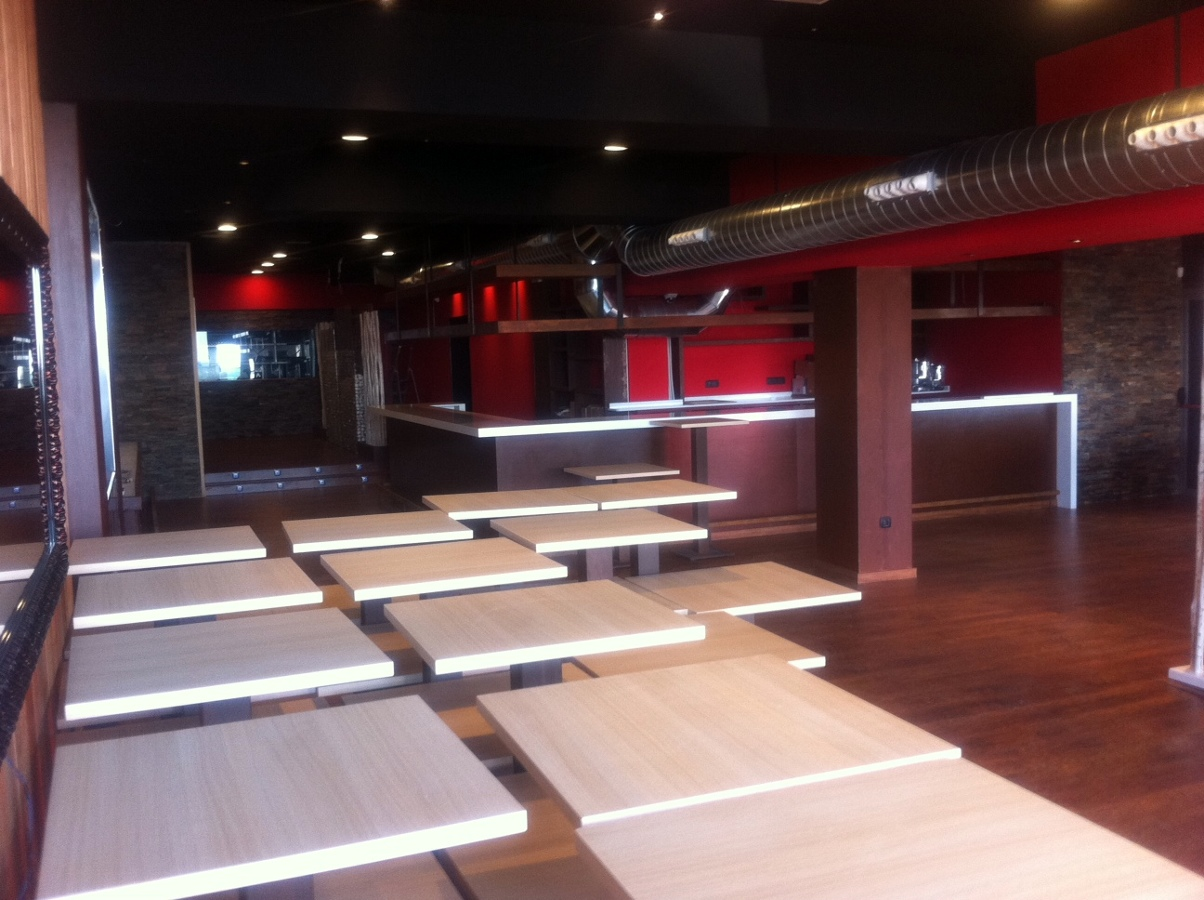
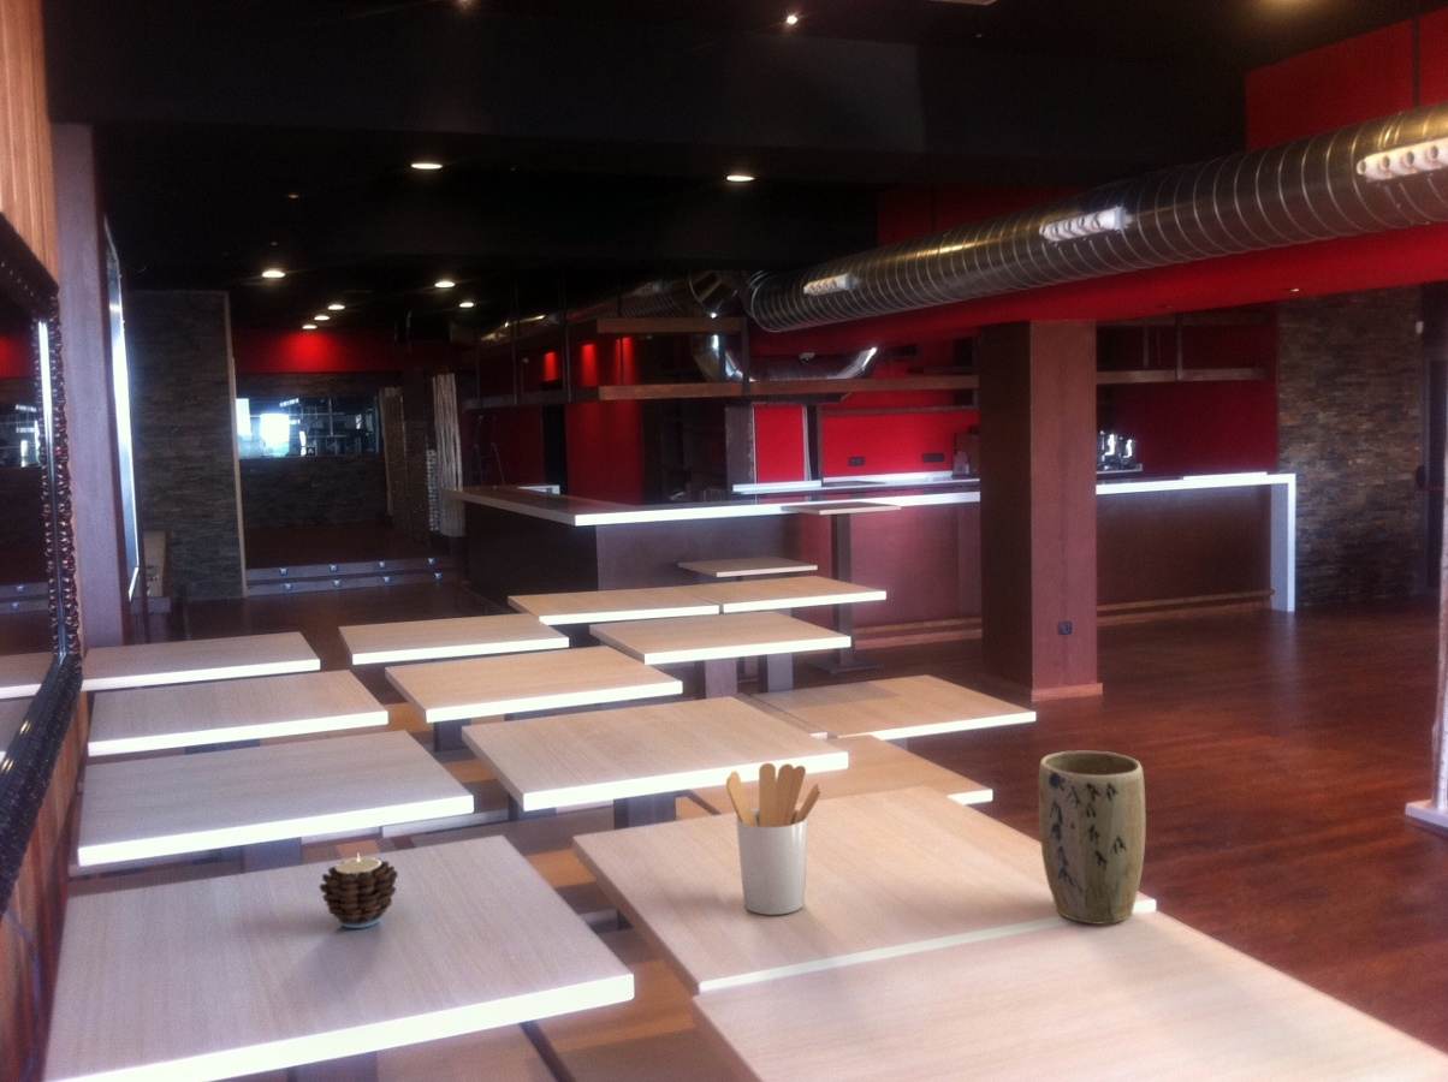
+ candle [318,854,399,929]
+ utensil holder [725,762,823,916]
+ plant pot [1038,750,1147,926]
